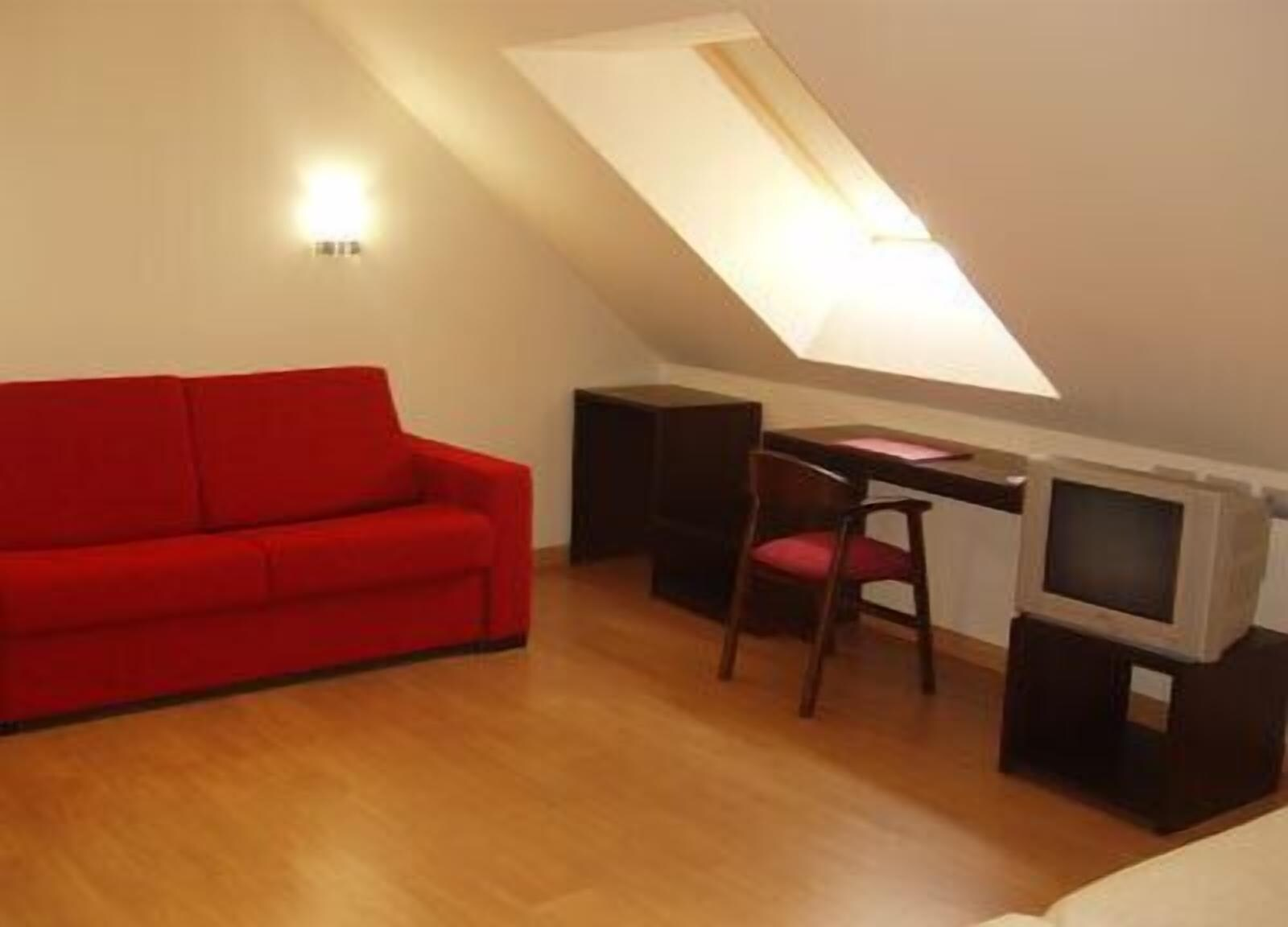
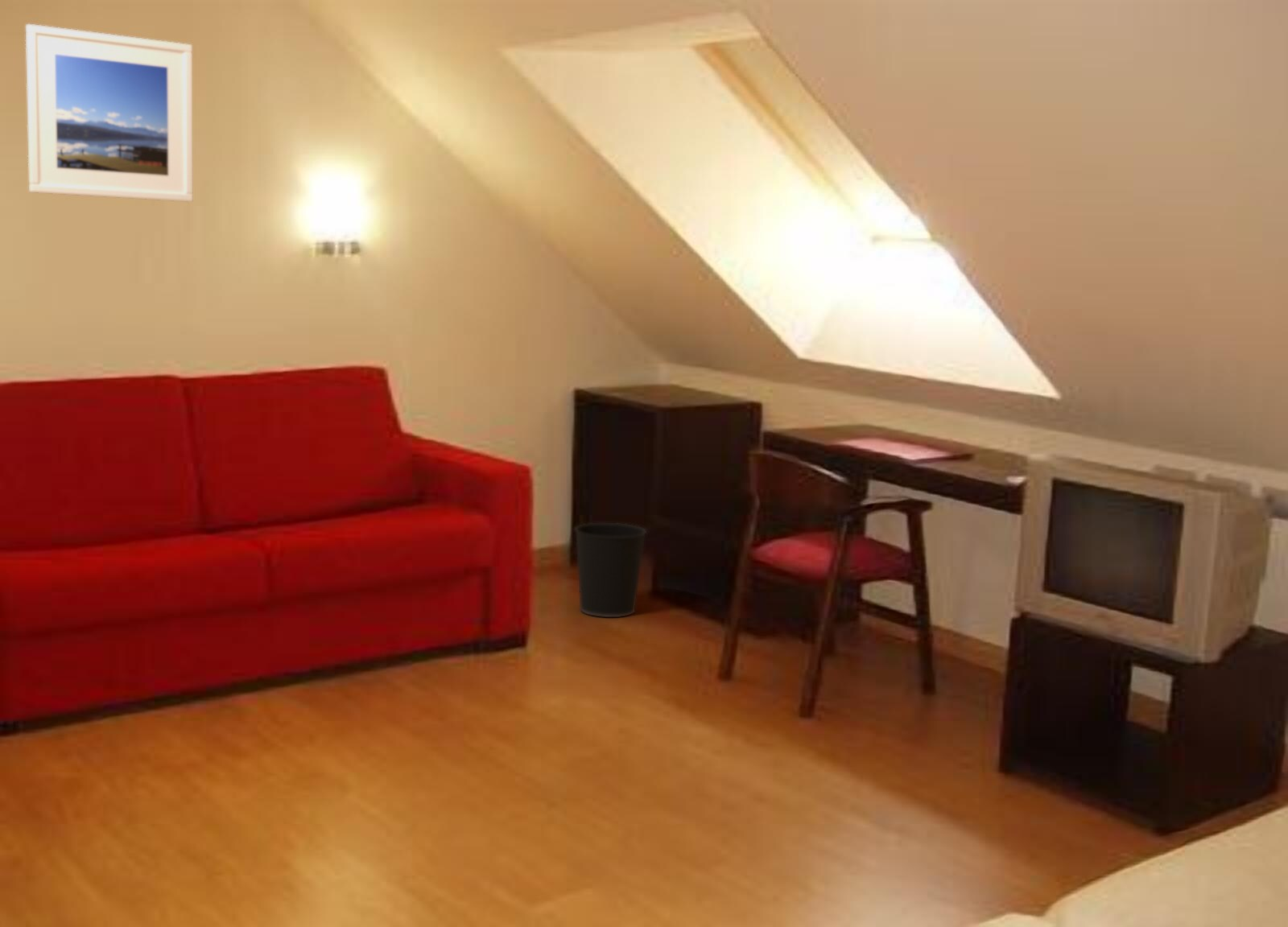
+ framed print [25,23,193,203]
+ wastebasket [574,522,647,618]
